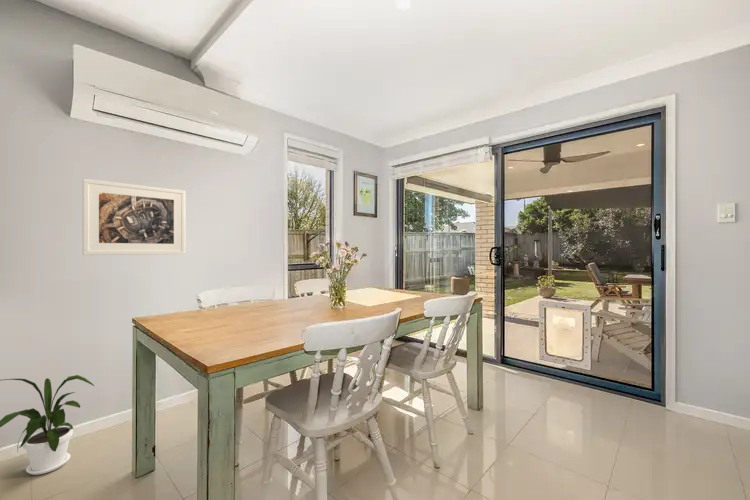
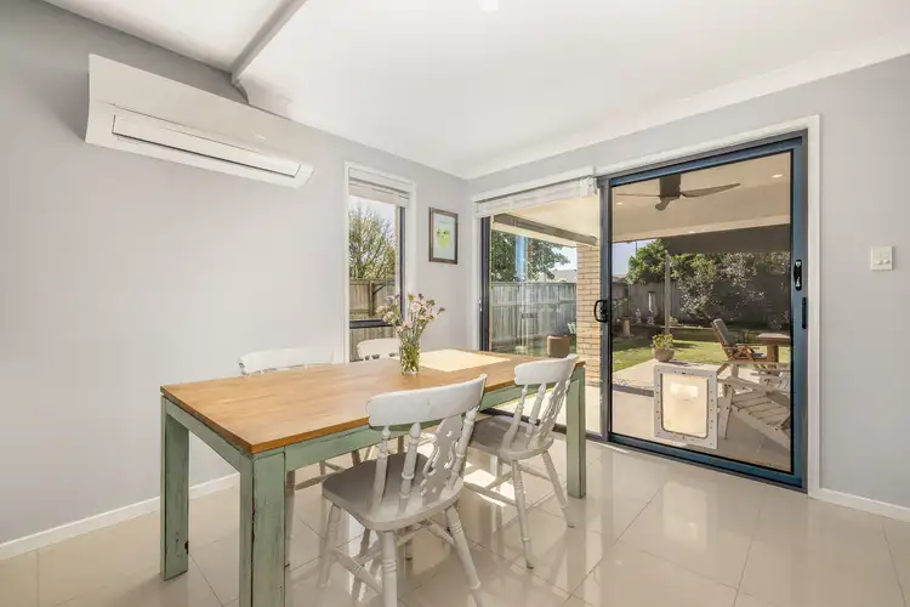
- house plant [0,374,95,476]
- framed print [82,178,186,256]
